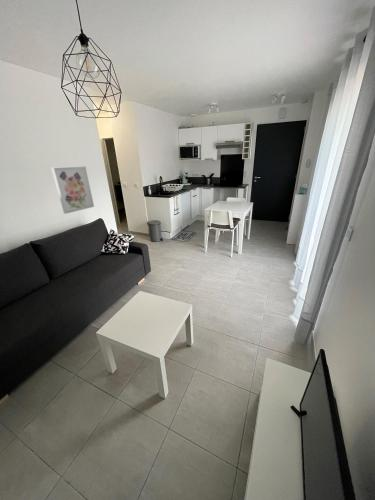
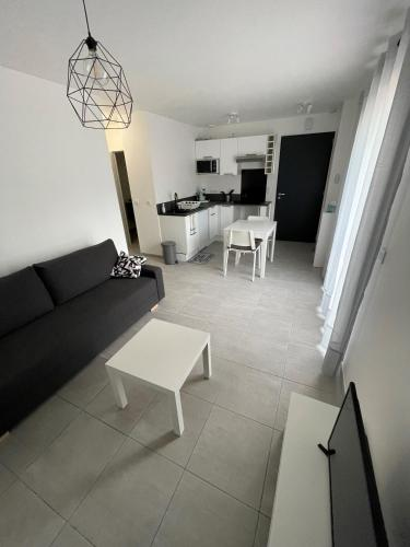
- wall art [50,166,95,215]
